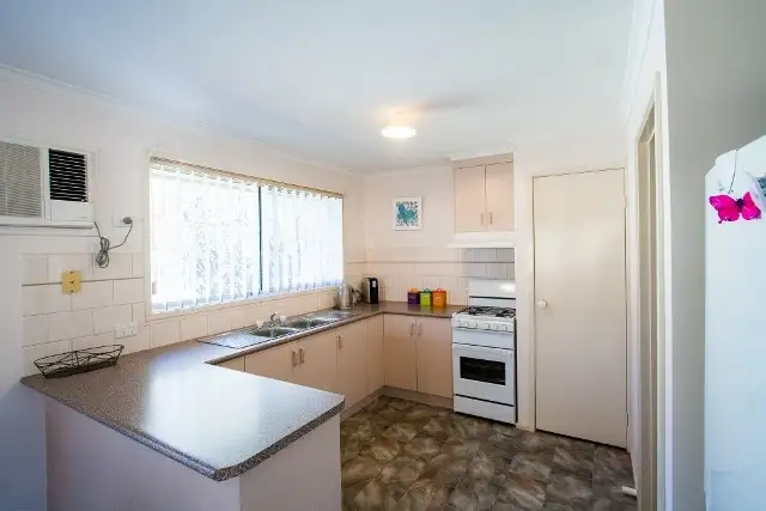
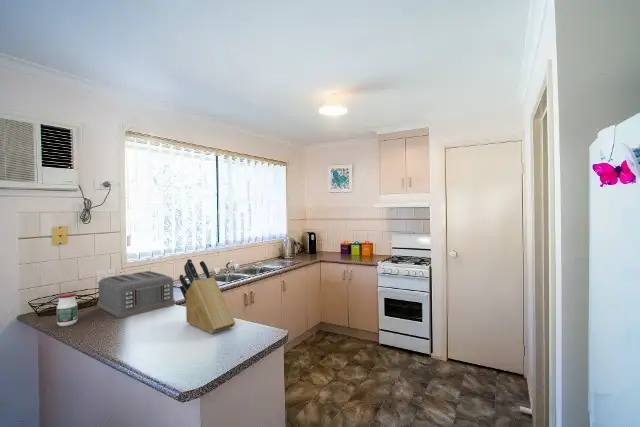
+ jar [56,292,79,327]
+ toaster [97,270,176,319]
+ knife block [178,258,236,334]
